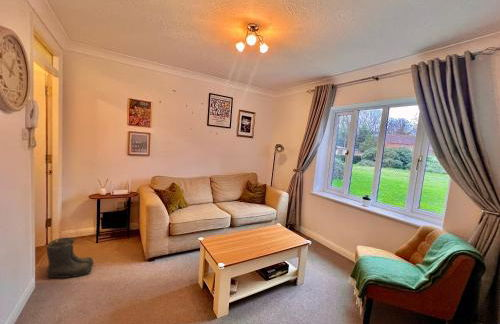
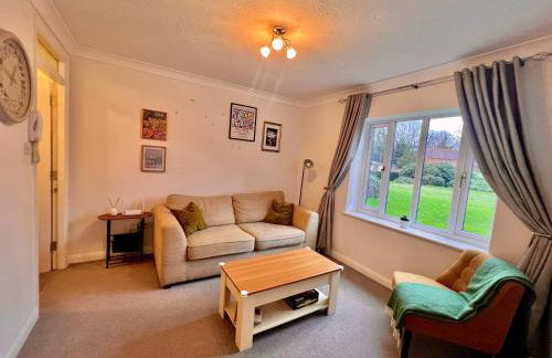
- boots [46,236,95,279]
